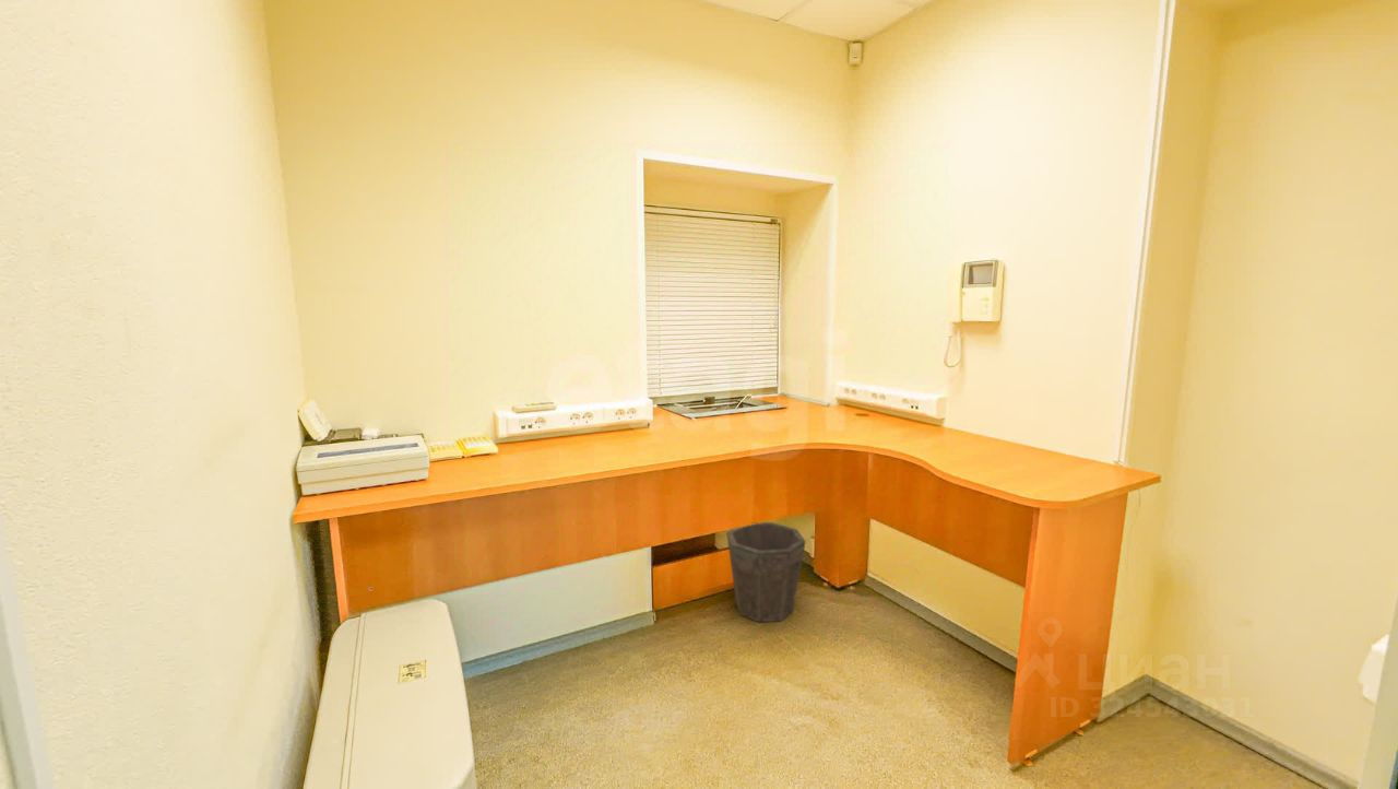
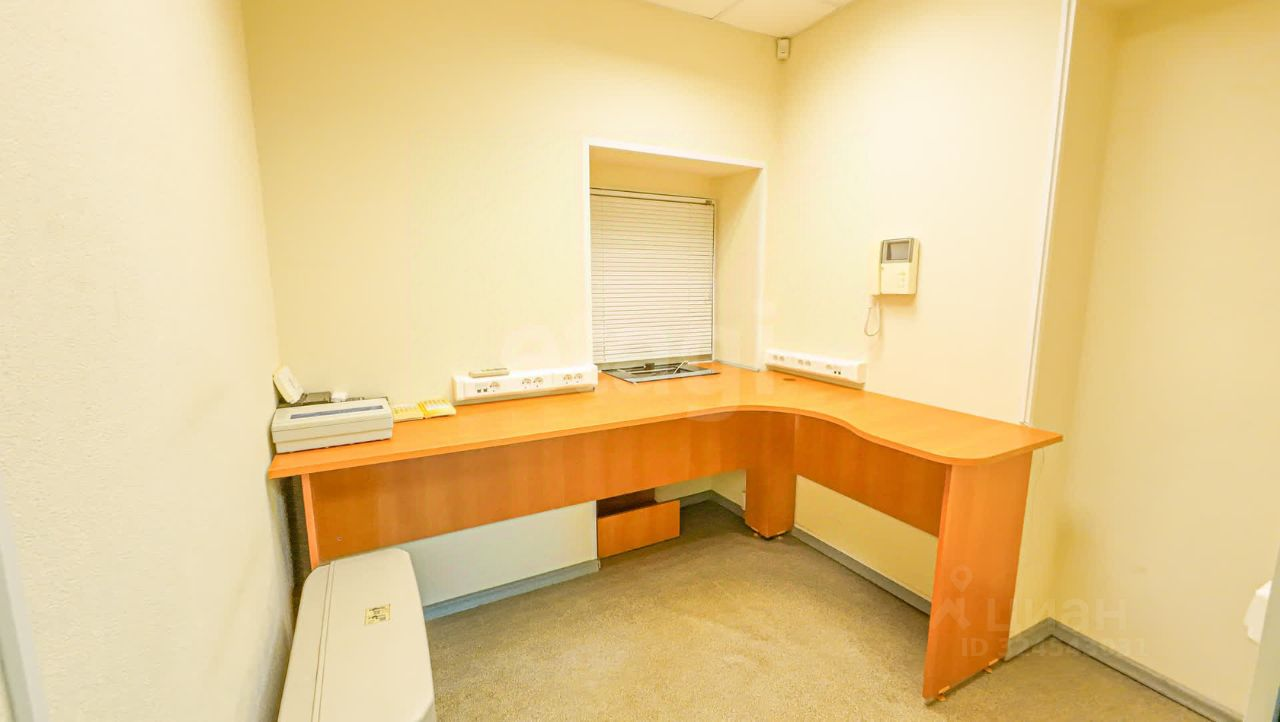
- waste bin [725,521,807,623]
